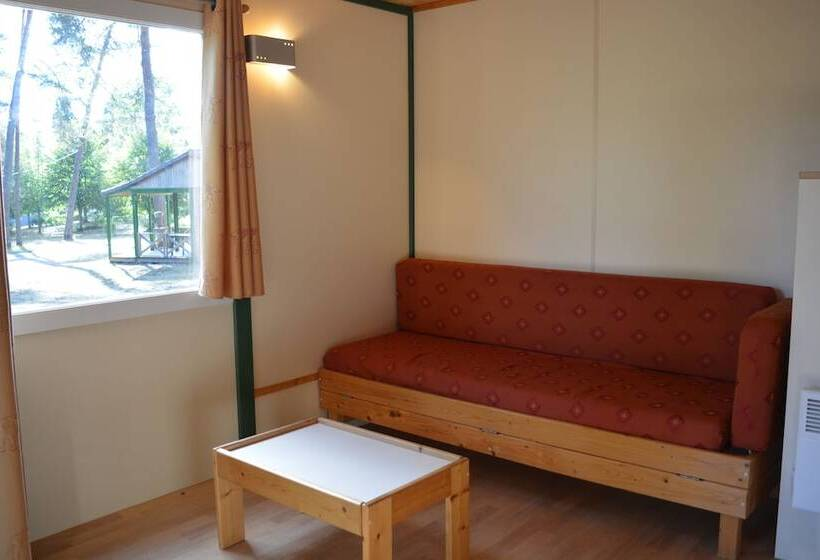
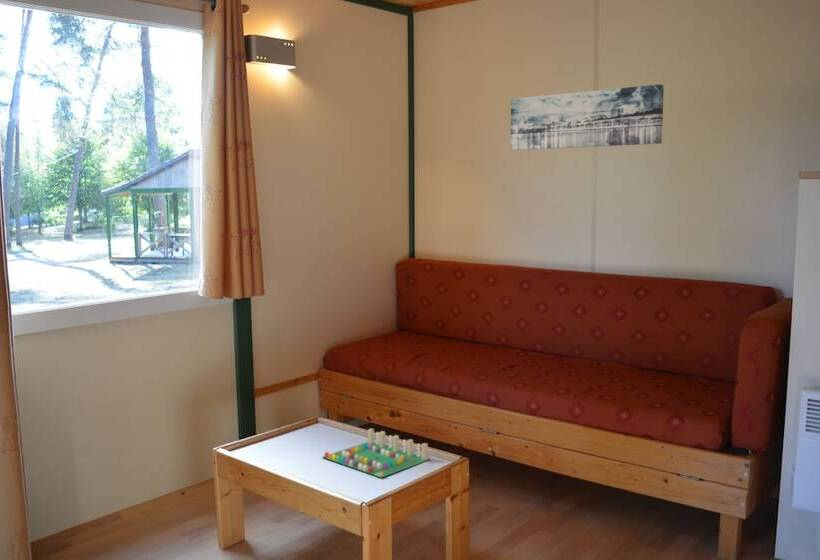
+ board game [321,428,431,479]
+ wall art [510,83,665,151]
